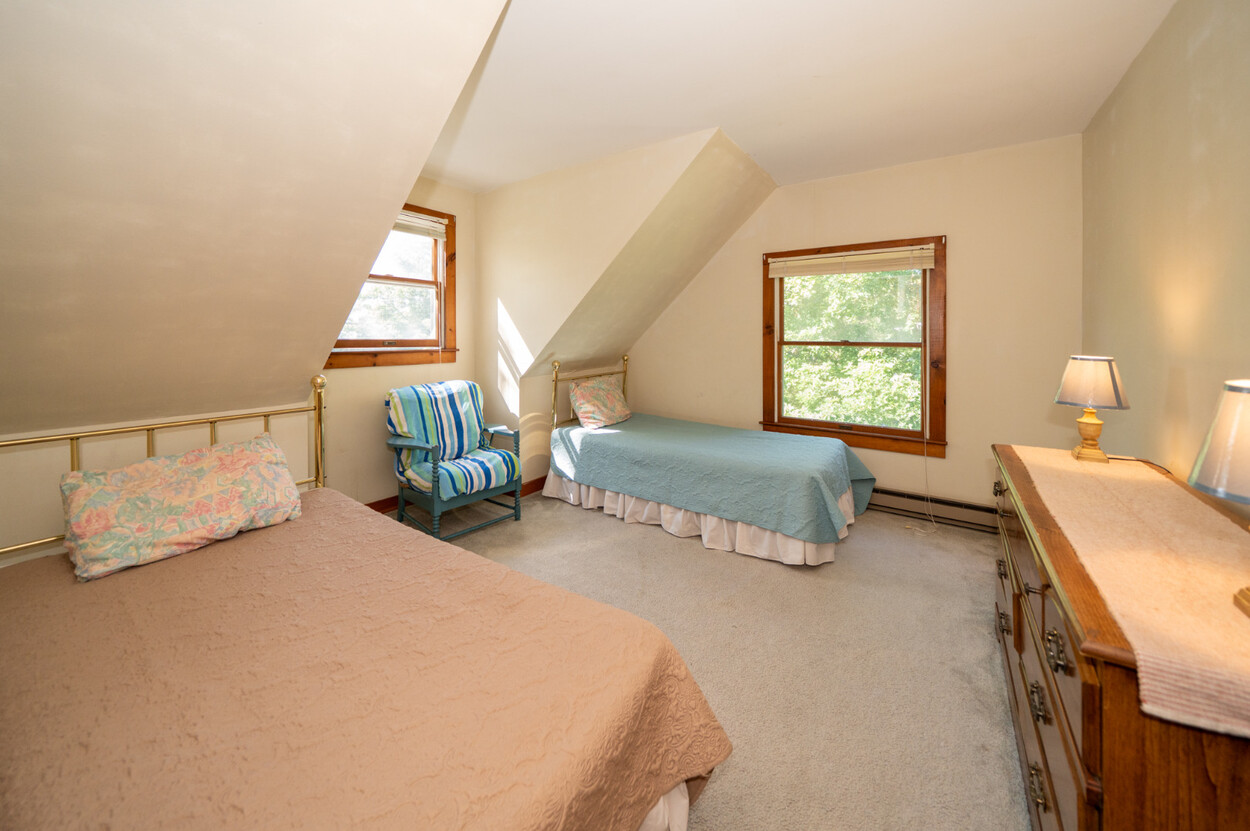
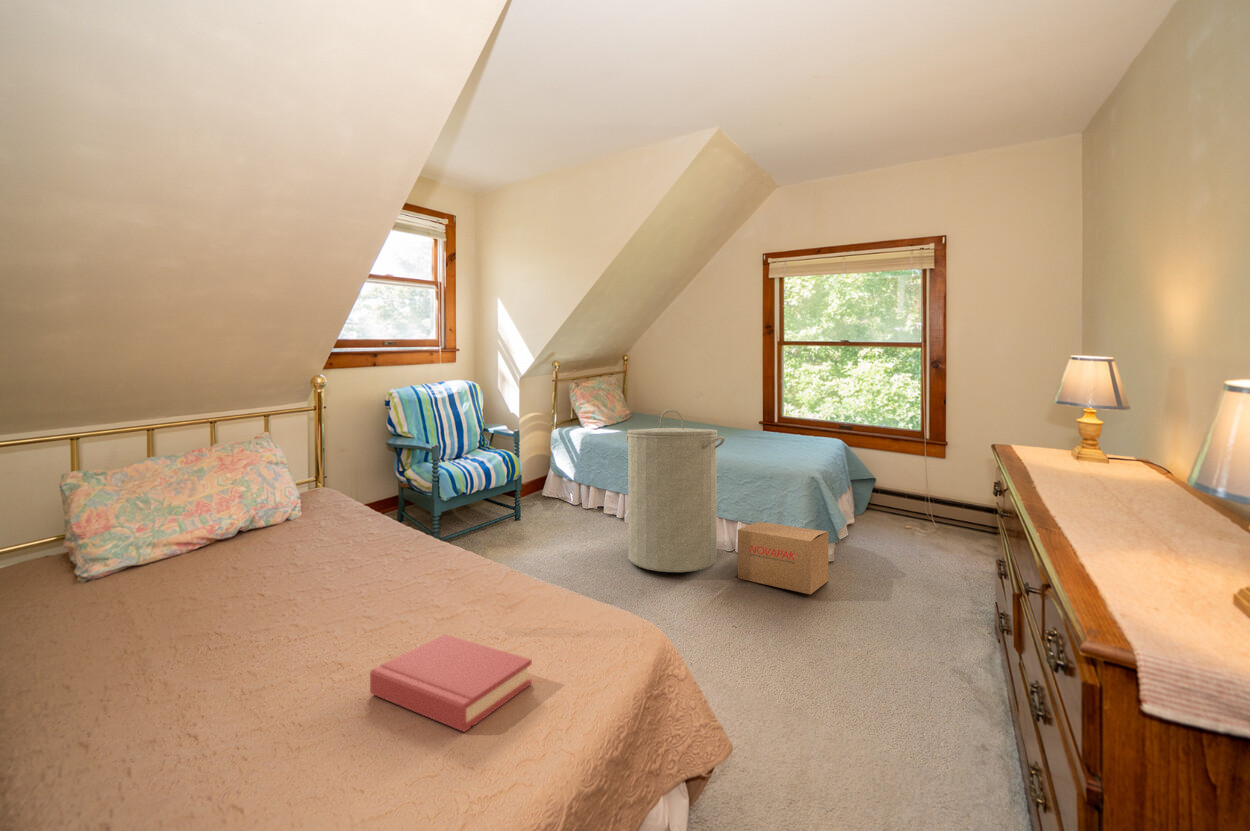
+ hardback book [369,633,533,733]
+ laundry hamper [625,408,726,573]
+ cardboard box [737,521,829,595]
